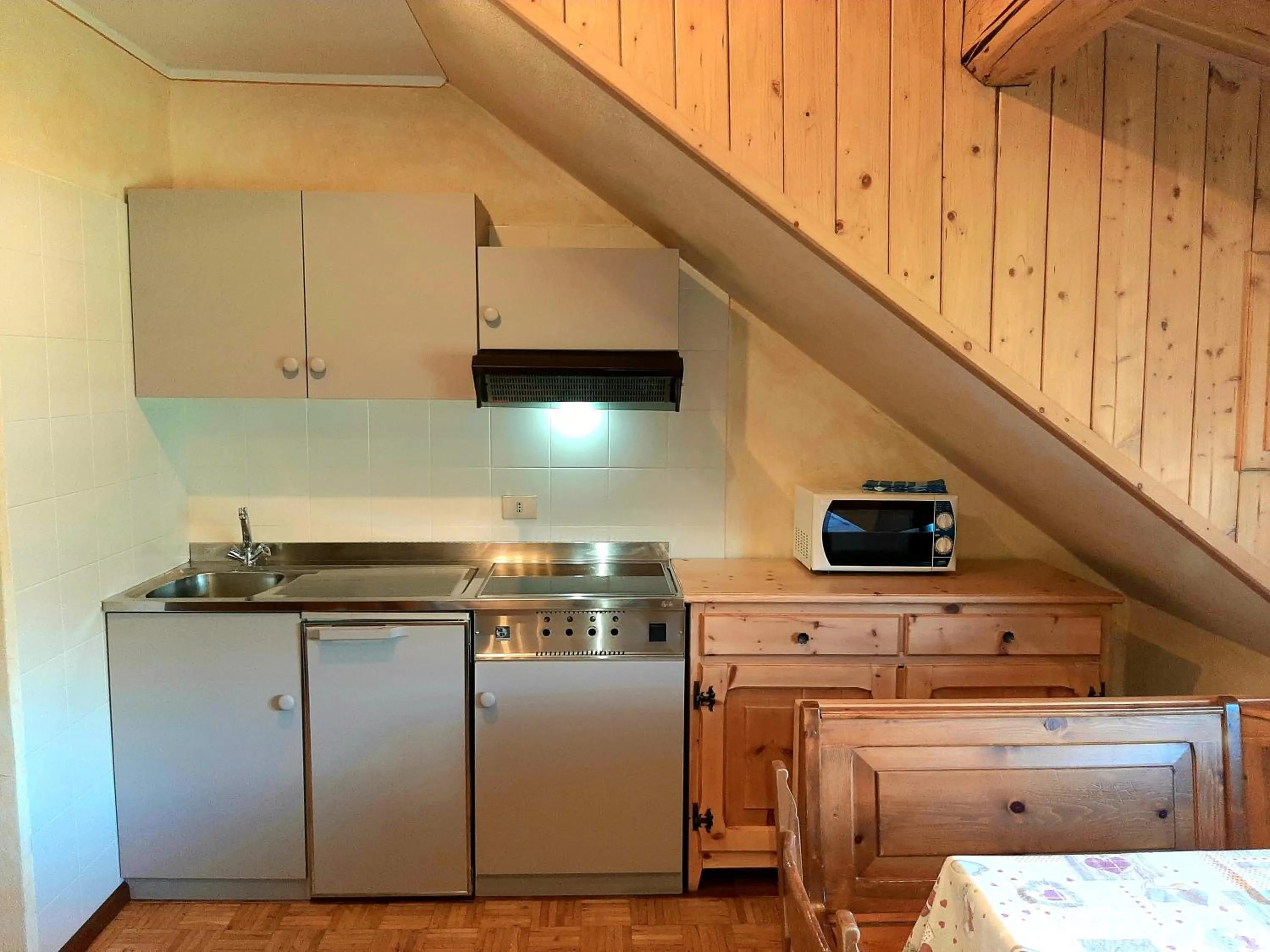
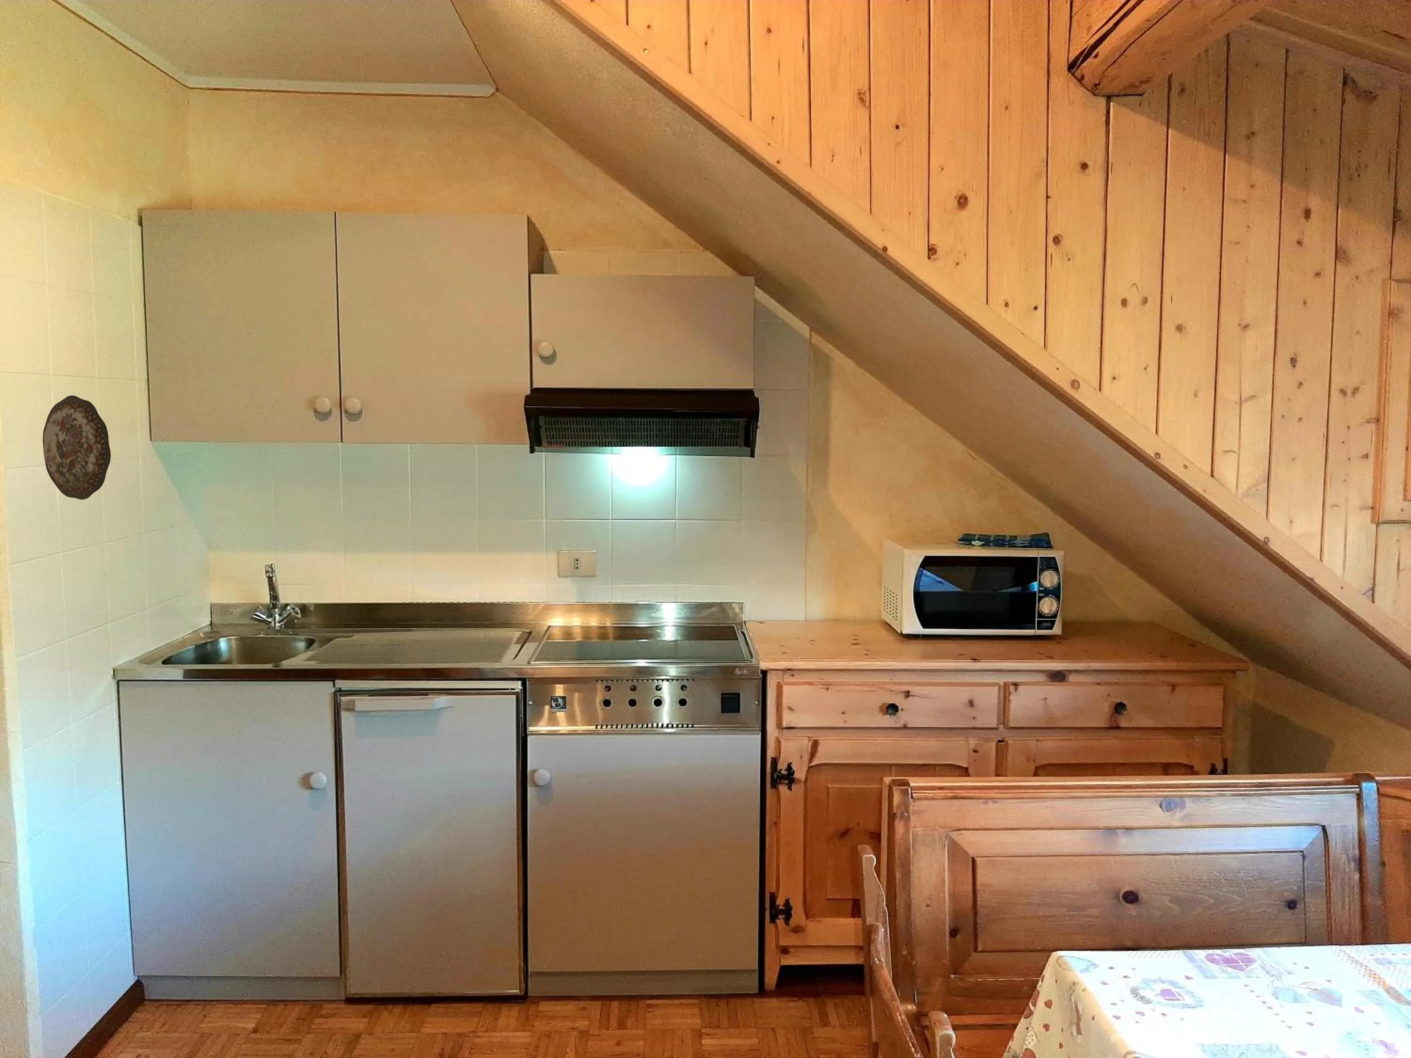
+ decorative plate [42,395,111,500]
